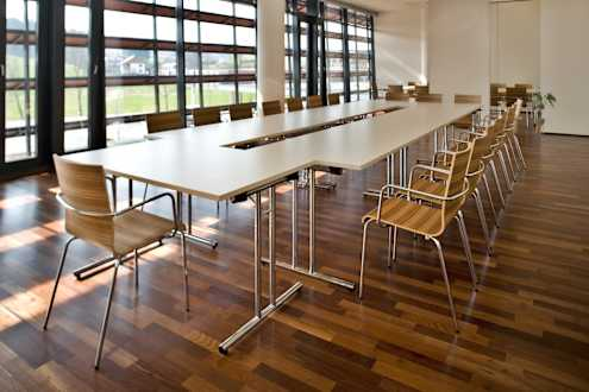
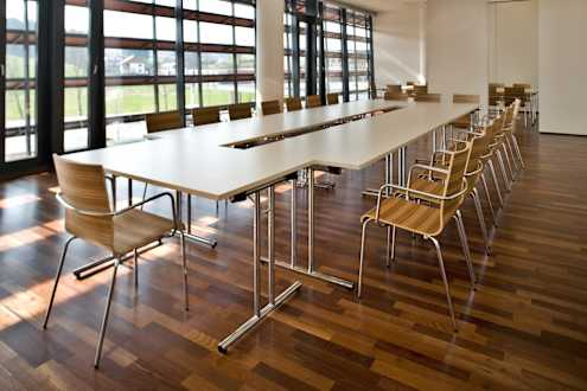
- house plant [528,91,557,134]
